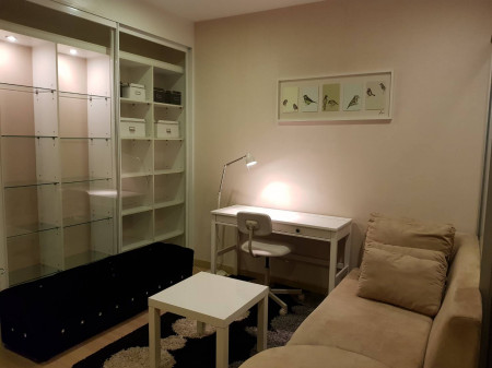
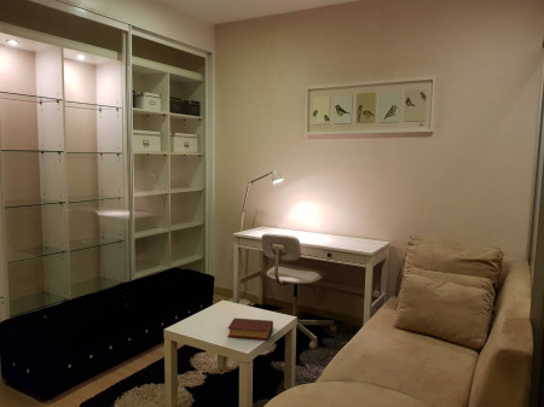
+ book [226,316,274,342]
